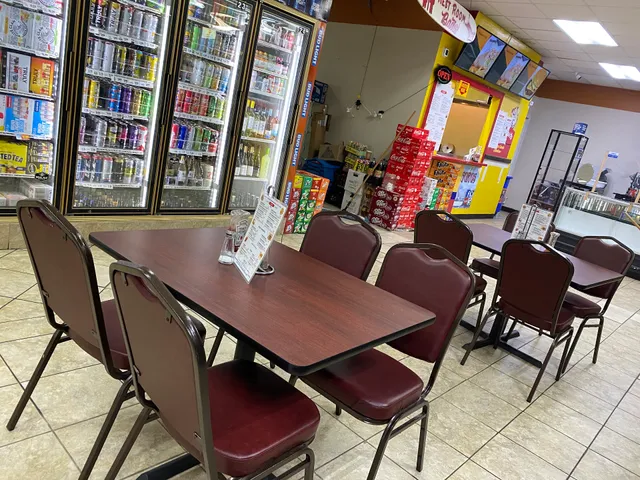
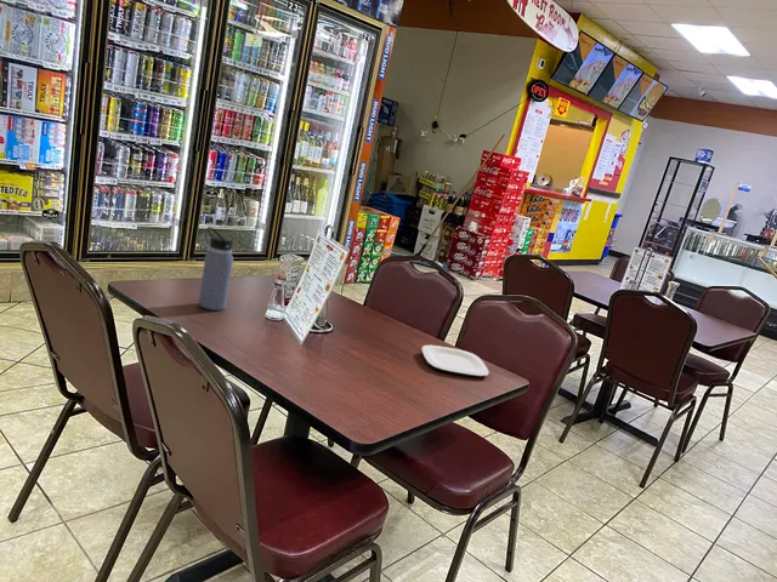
+ plate [421,344,490,377]
+ water bottle [198,226,234,312]
